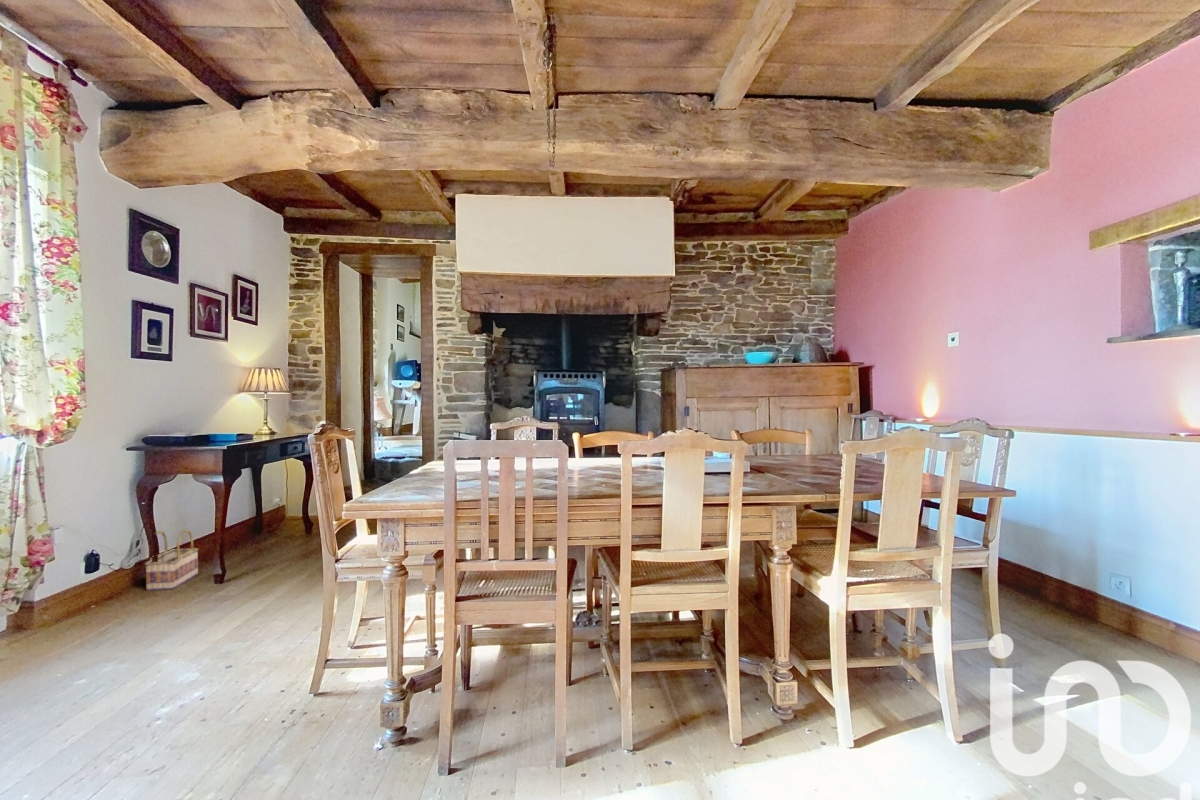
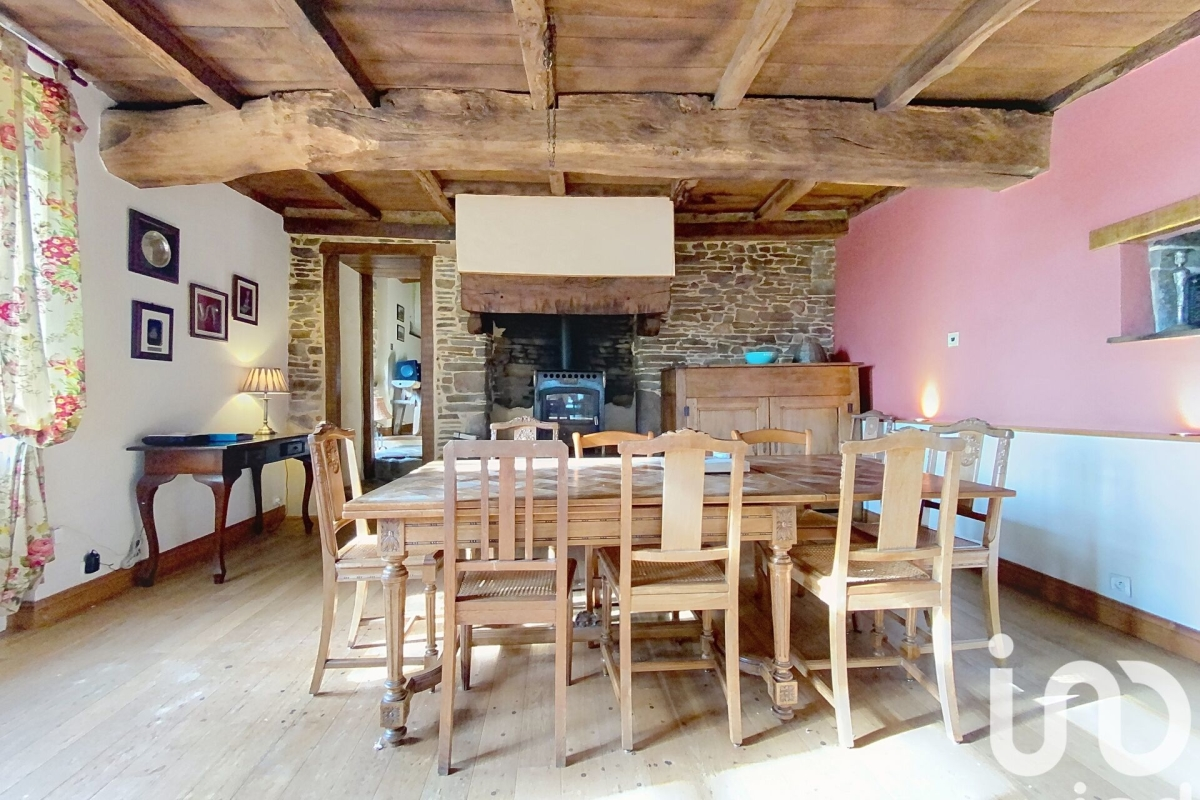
- basket [144,529,199,592]
